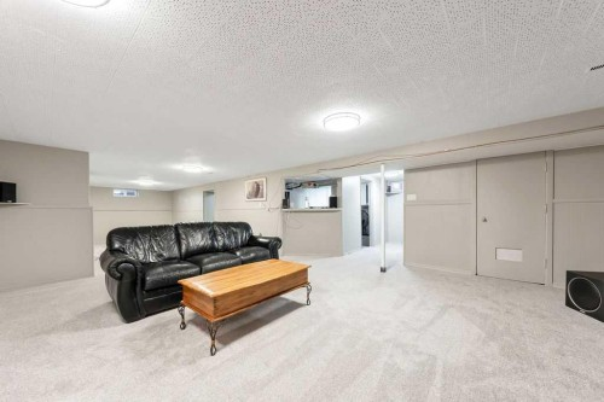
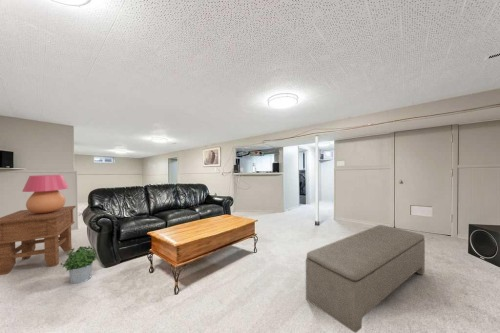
+ table lamp [21,174,70,213]
+ bench [305,224,426,333]
+ potted plant [60,245,98,285]
+ side table [0,205,77,276]
